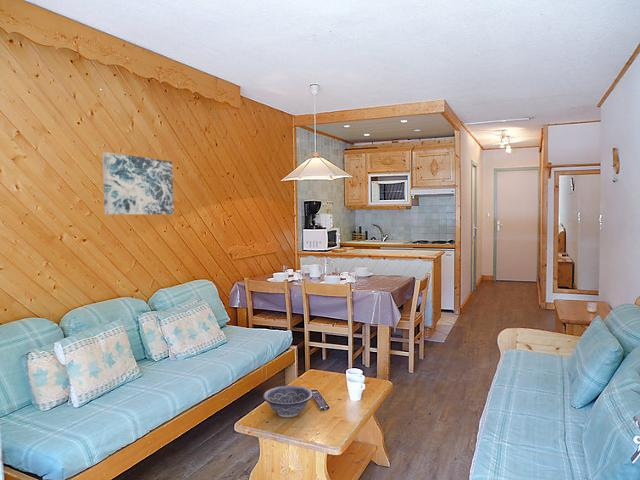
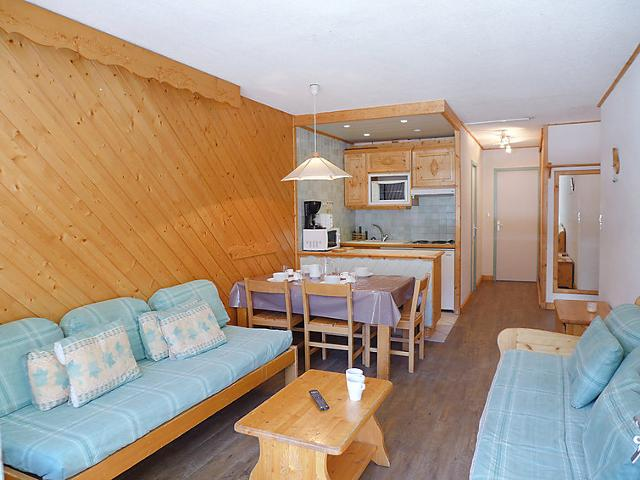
- wall art [101,151,175,215]
- decorative bowl [262,385,314,418]
